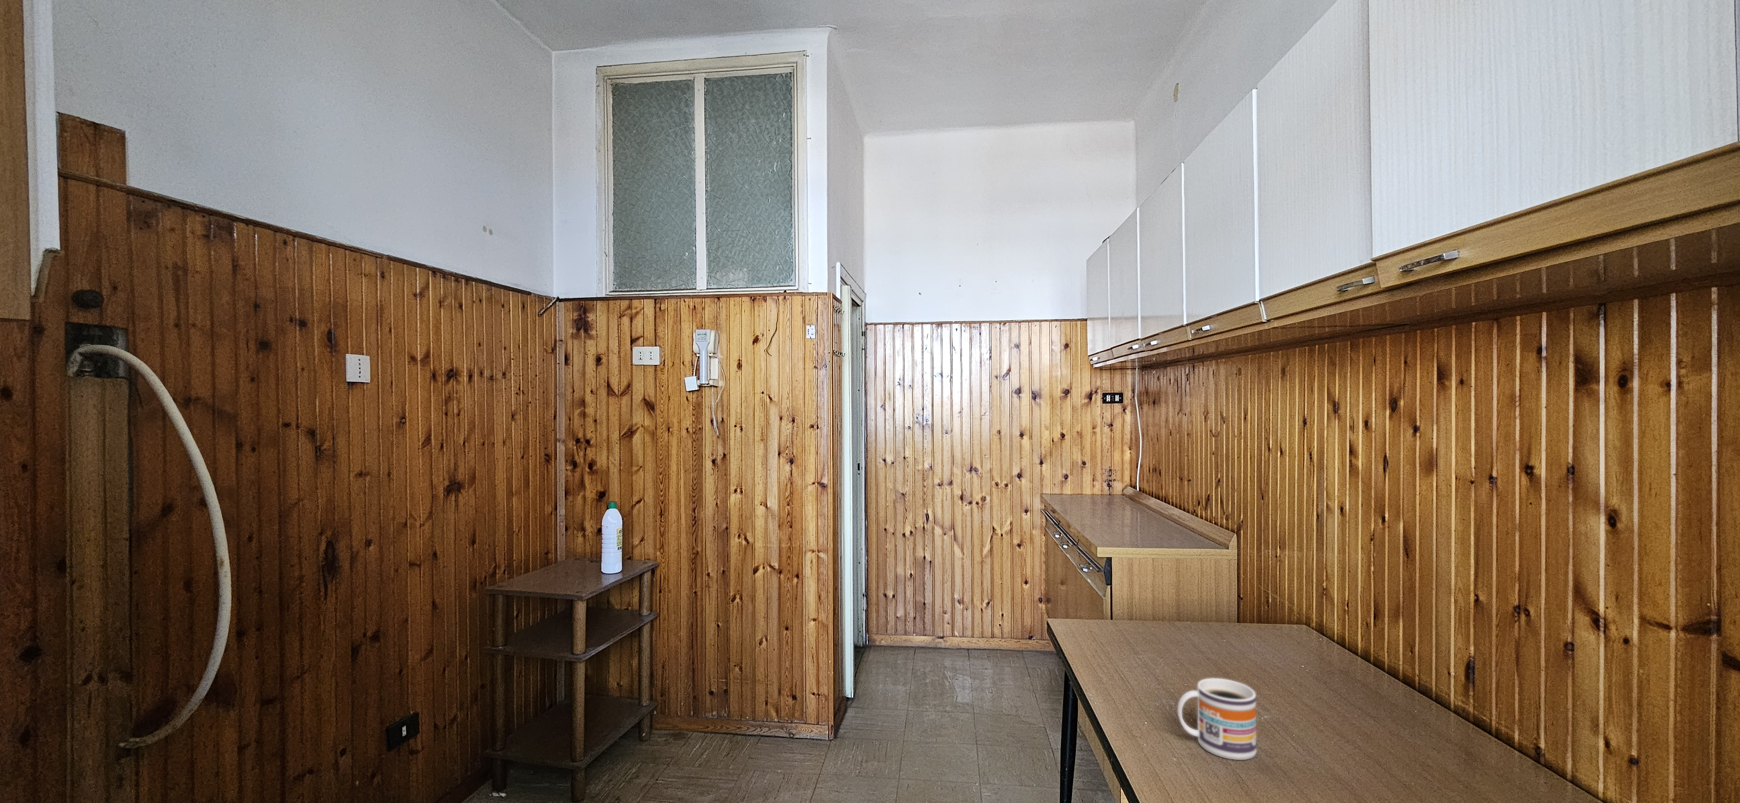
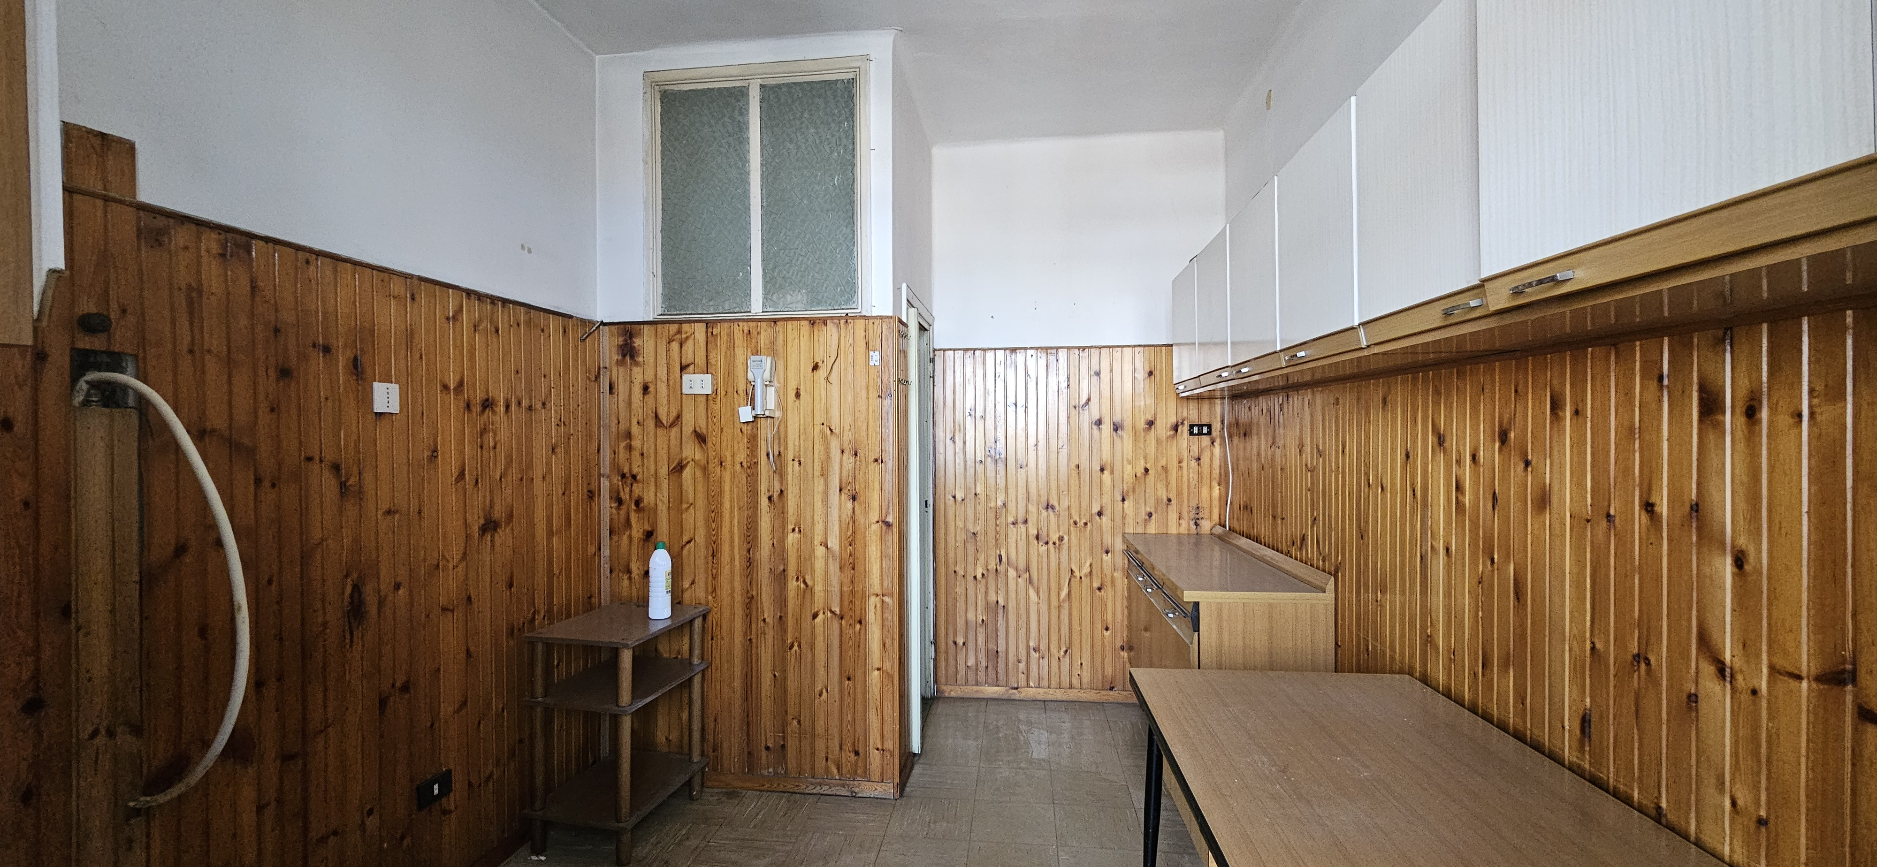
- mug [1177,678,1257,761]
